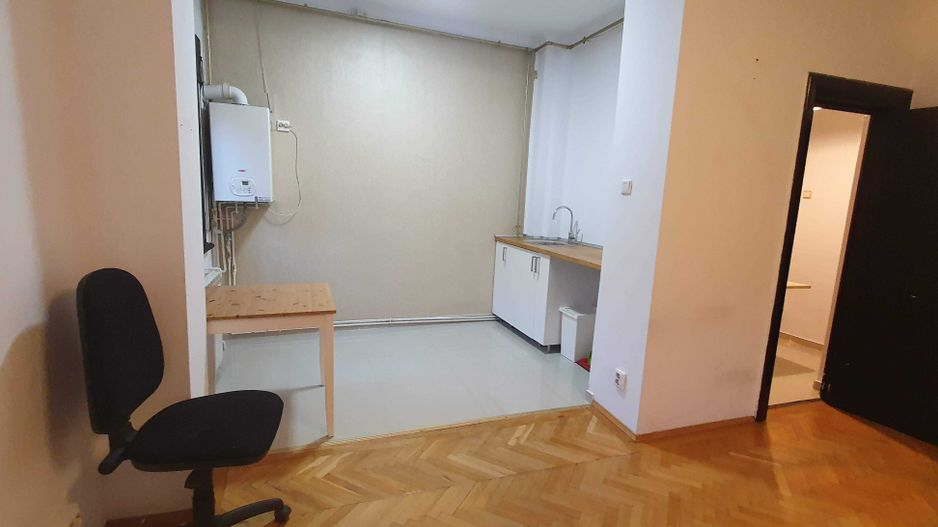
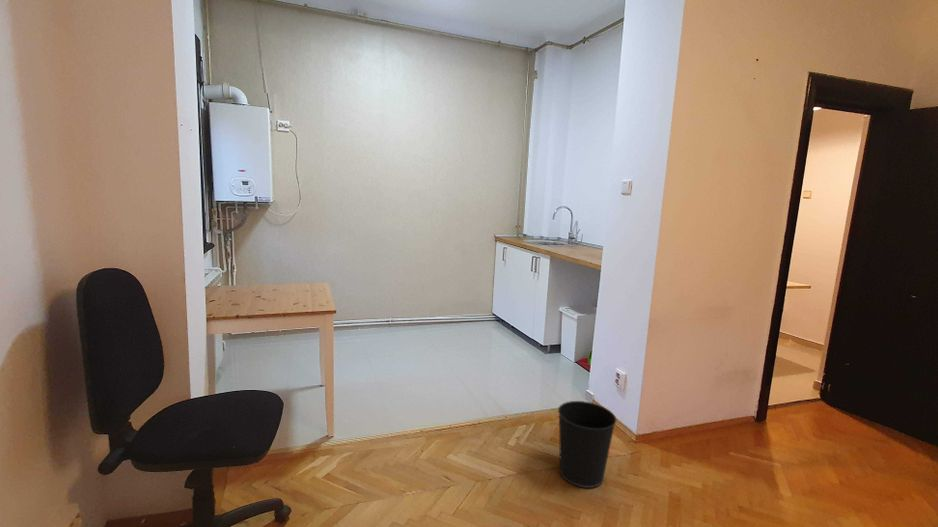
+ wastebasket [557,400,617,489]
